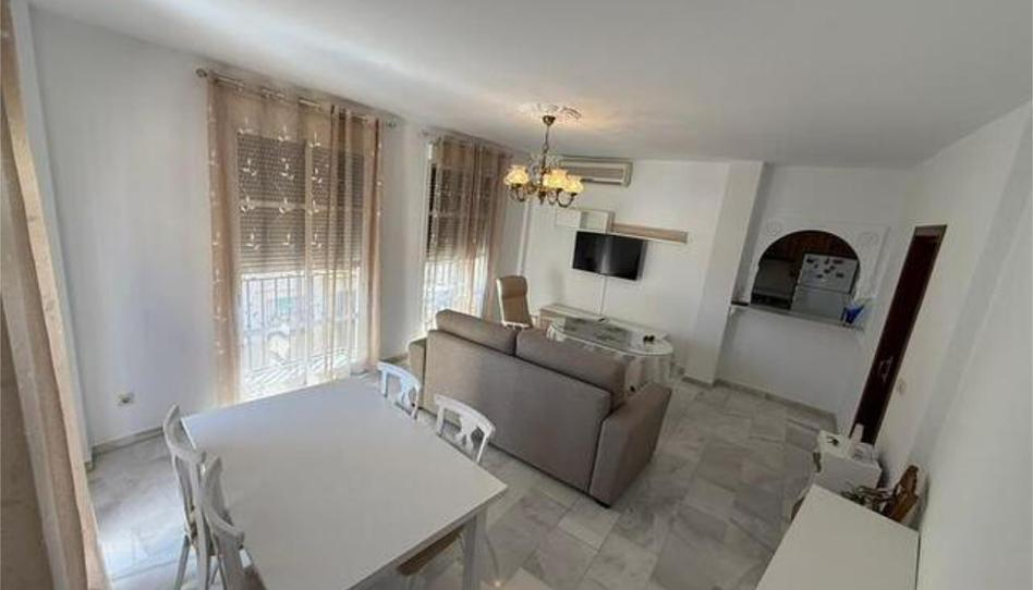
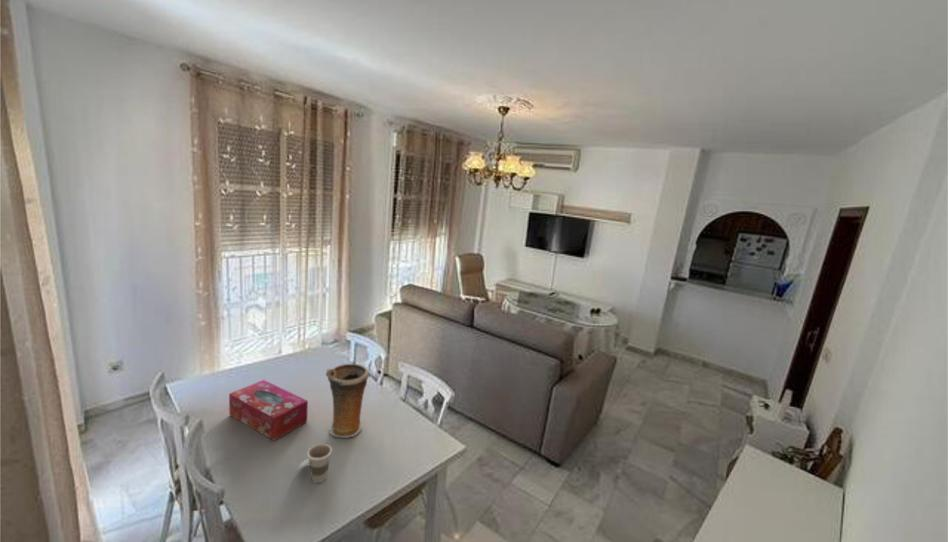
+ vase [325,363,371,439]
+ cup [297,443,333,484]
+ tissue box [228,379,309,441]
